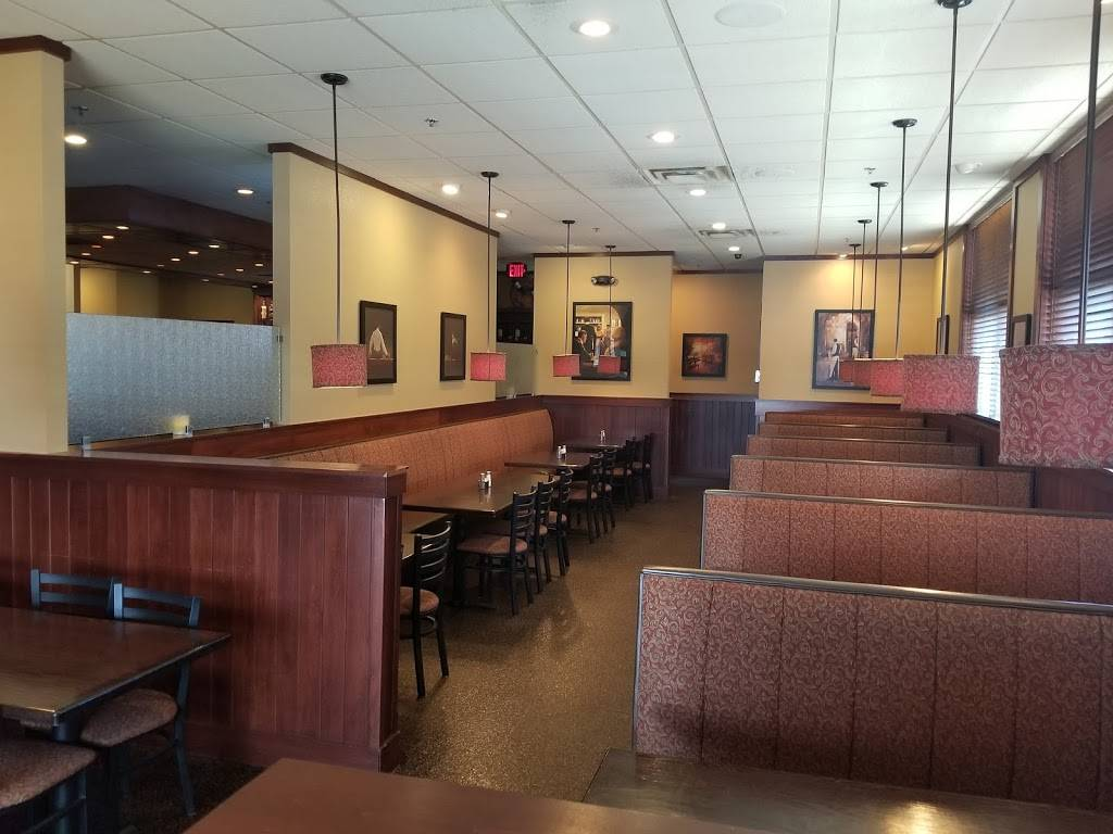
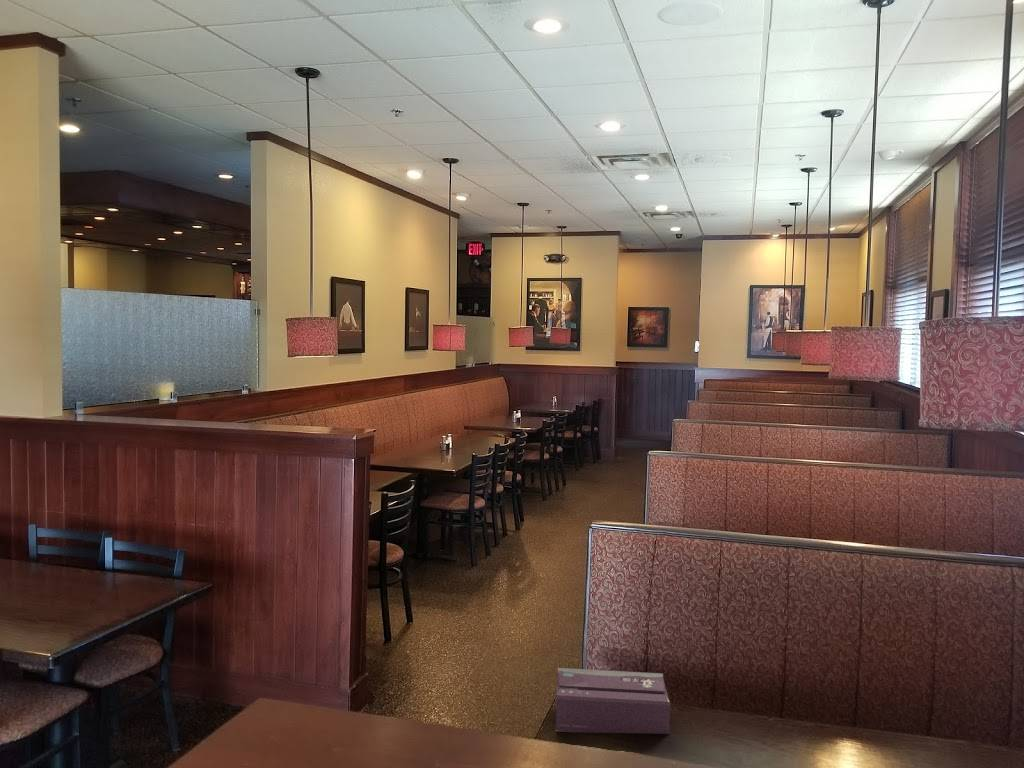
+ tissue box [555,667,671,735]
